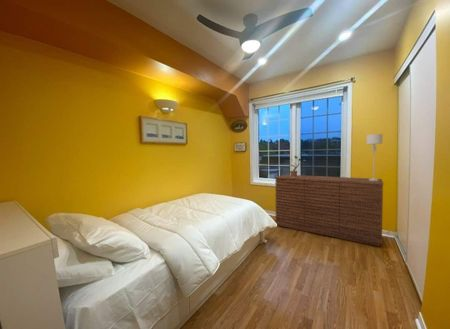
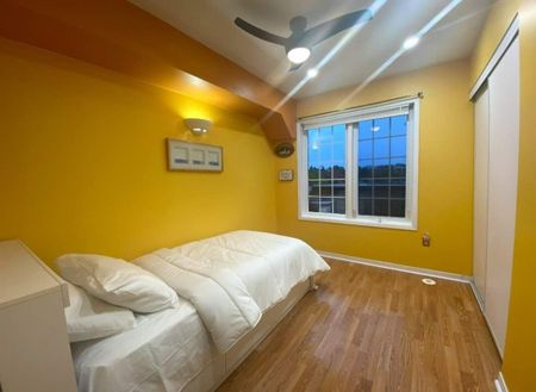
- sideboard [274,174,384,248]
- potted plant [288,155,307,177]
- table lamp [366,133,384,181]
